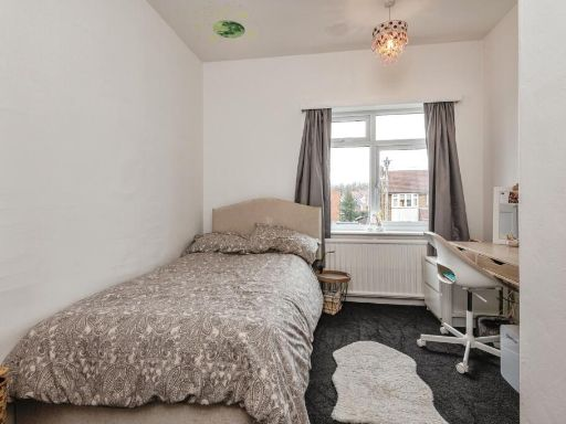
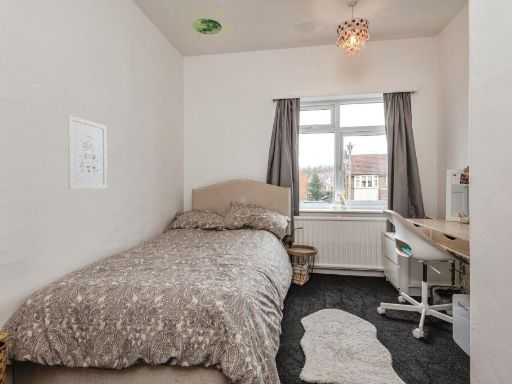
+ wall art [66,114,108,190]
